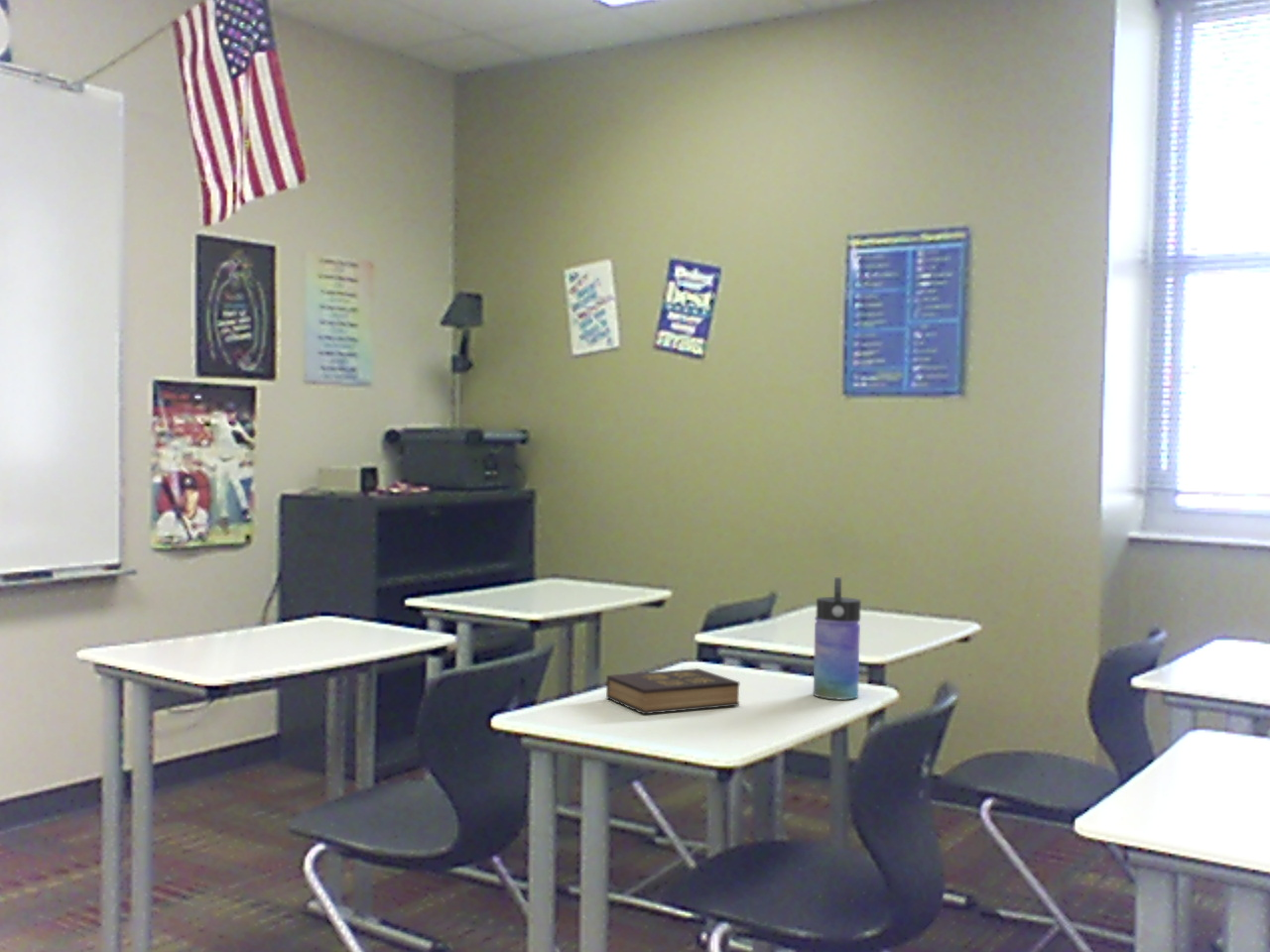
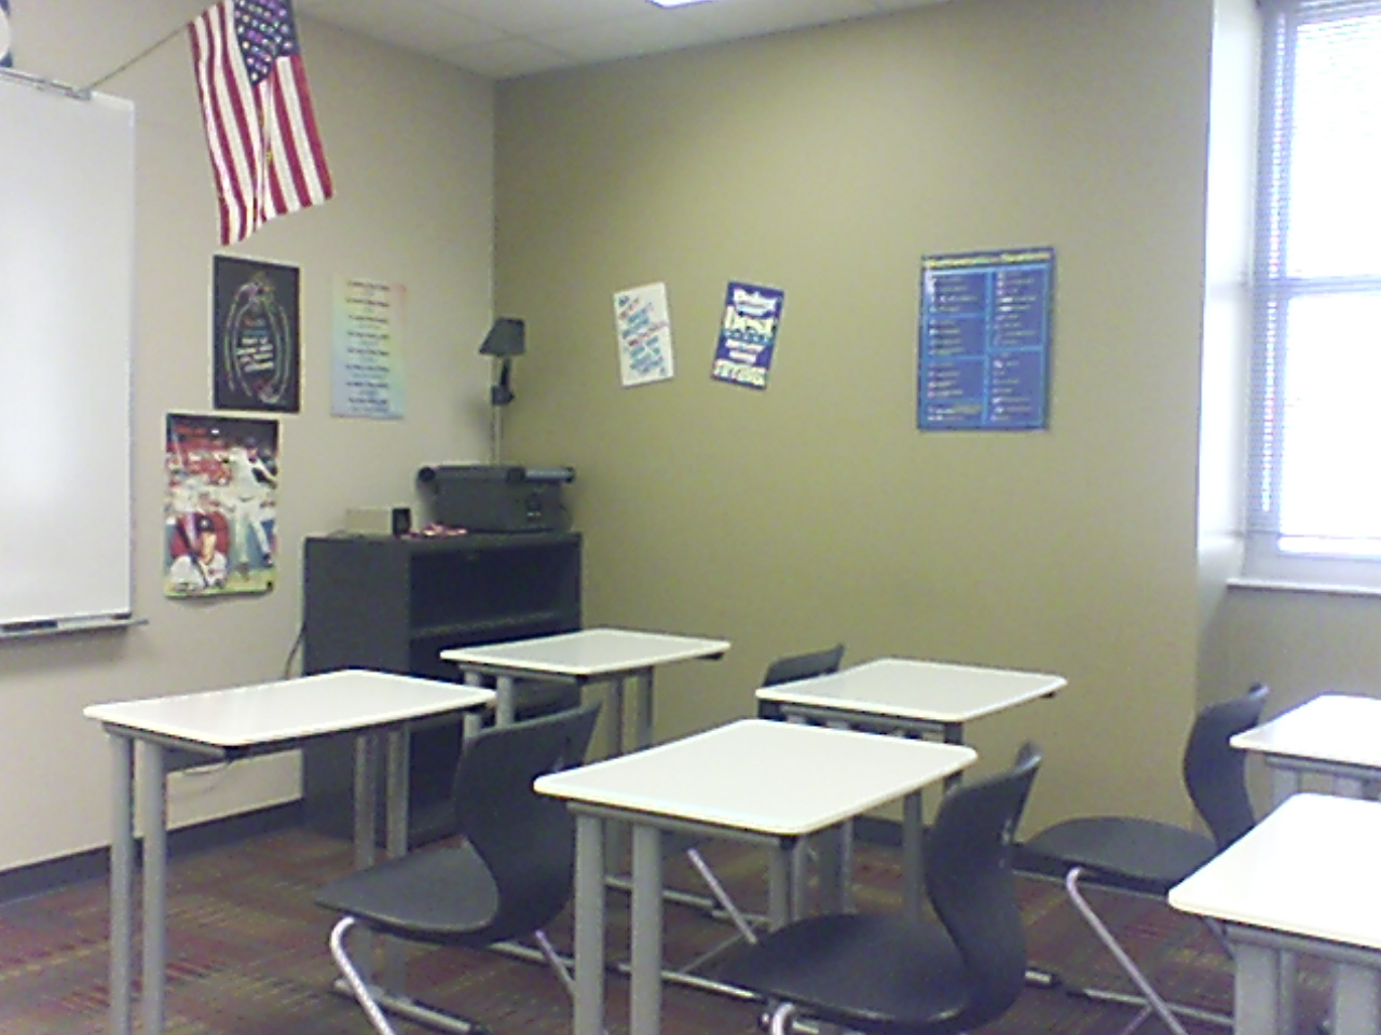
- hardback book [605,667,740,715]
- water bottle [813,576,862,700]
